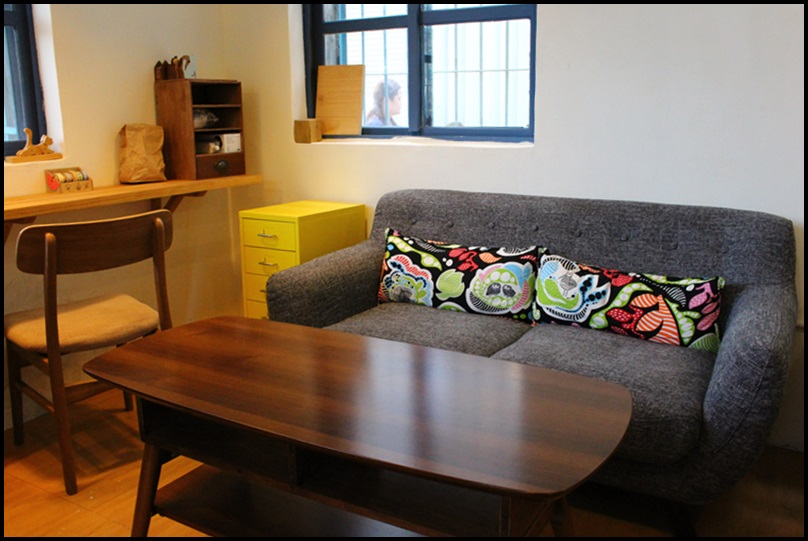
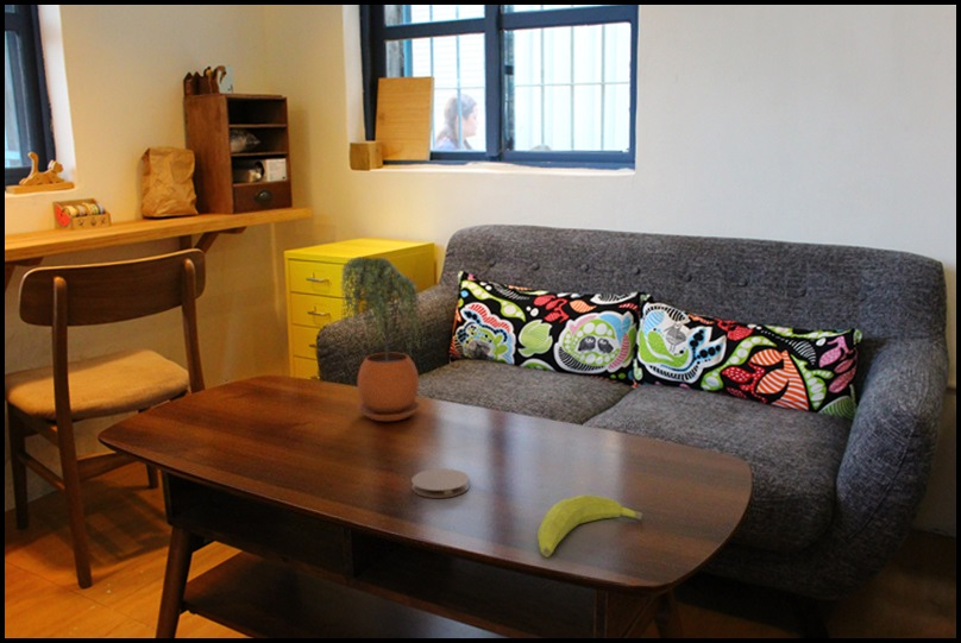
+ potted plant [339,256,426,422]
+ fruit [536,494,643,559]
+ coaster [410,467,470,499]
